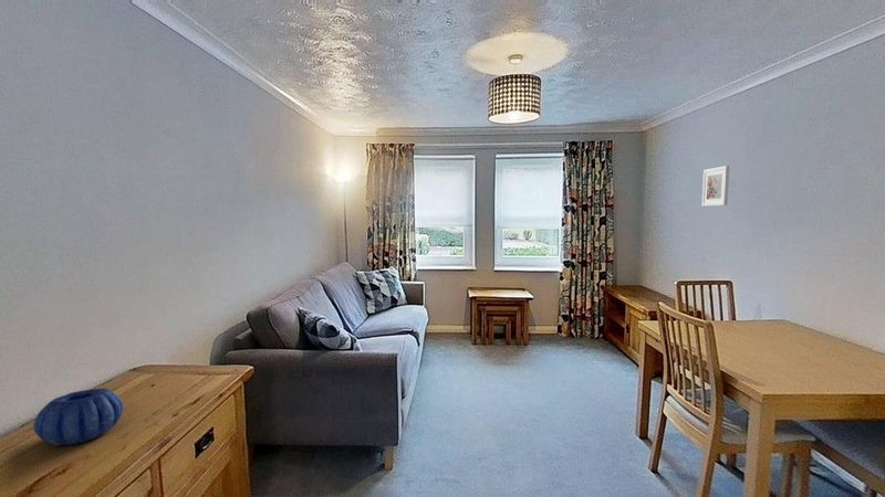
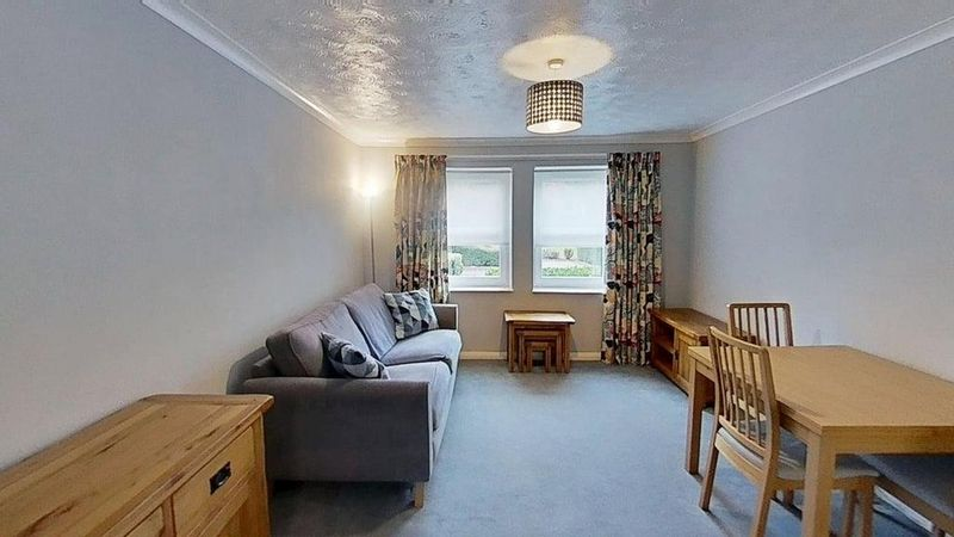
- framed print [700,165,730,208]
- decorative bowl [32,387,125,446]
